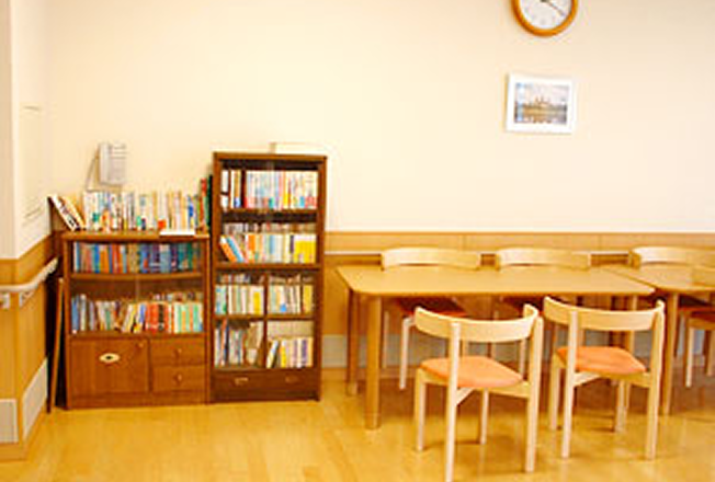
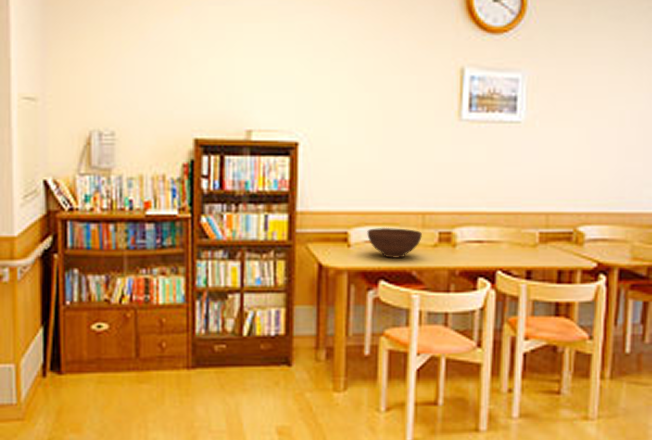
+ fruit bowl [366,227,423,259]
